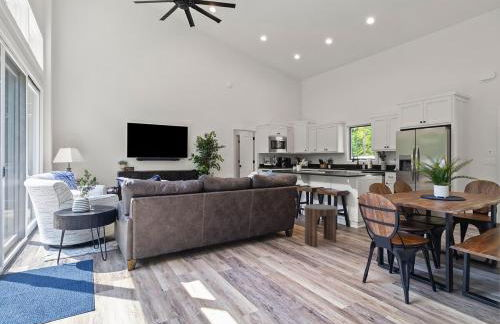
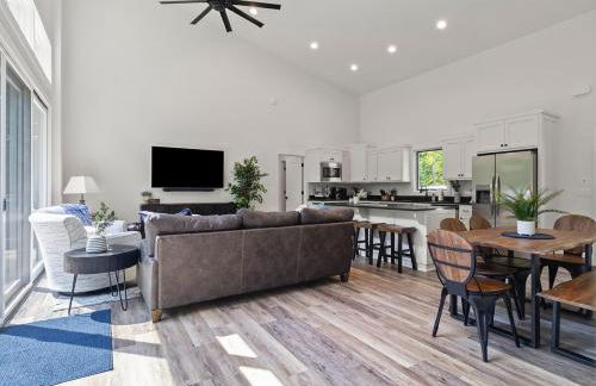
- side table [303,203,338,248]
